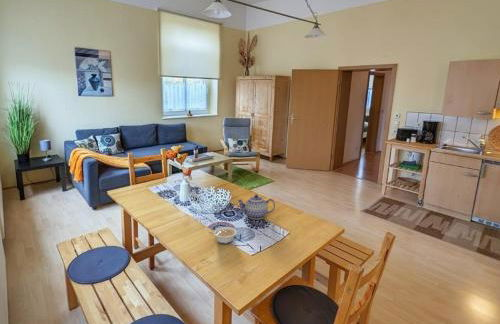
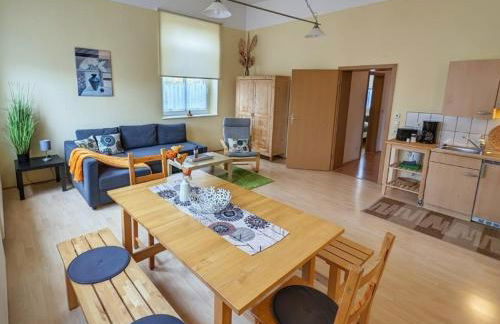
- legume [208,226,238,245]
- teapot [236,193,276,220]
